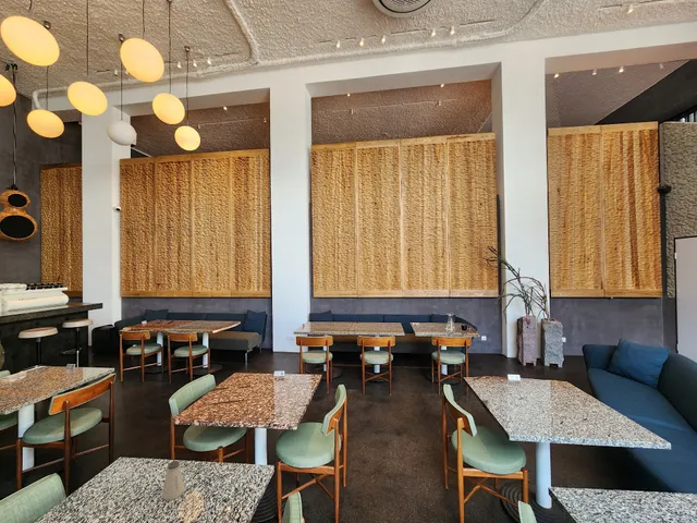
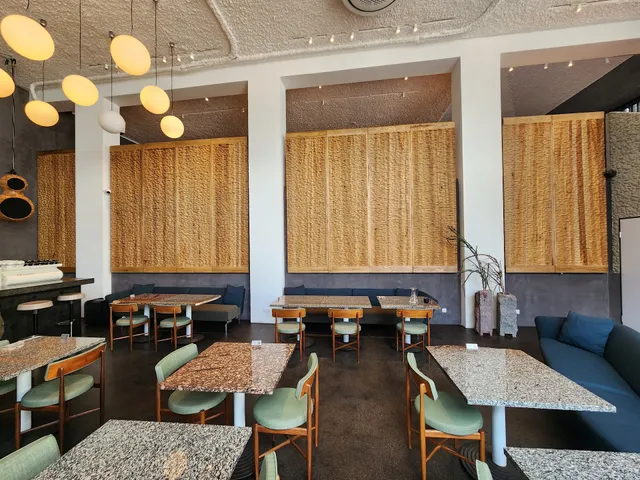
- saltshaker [161,460,186,501]
